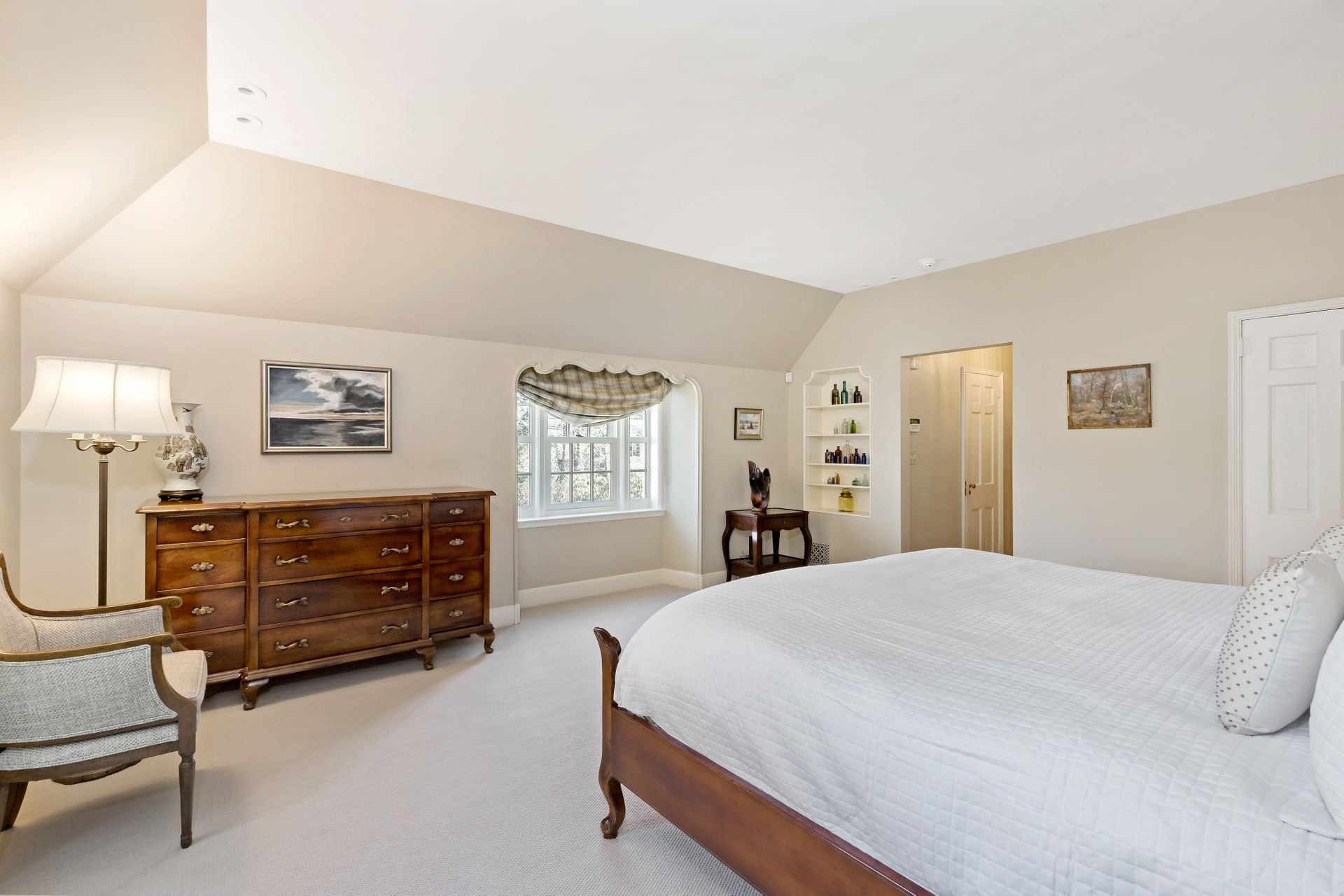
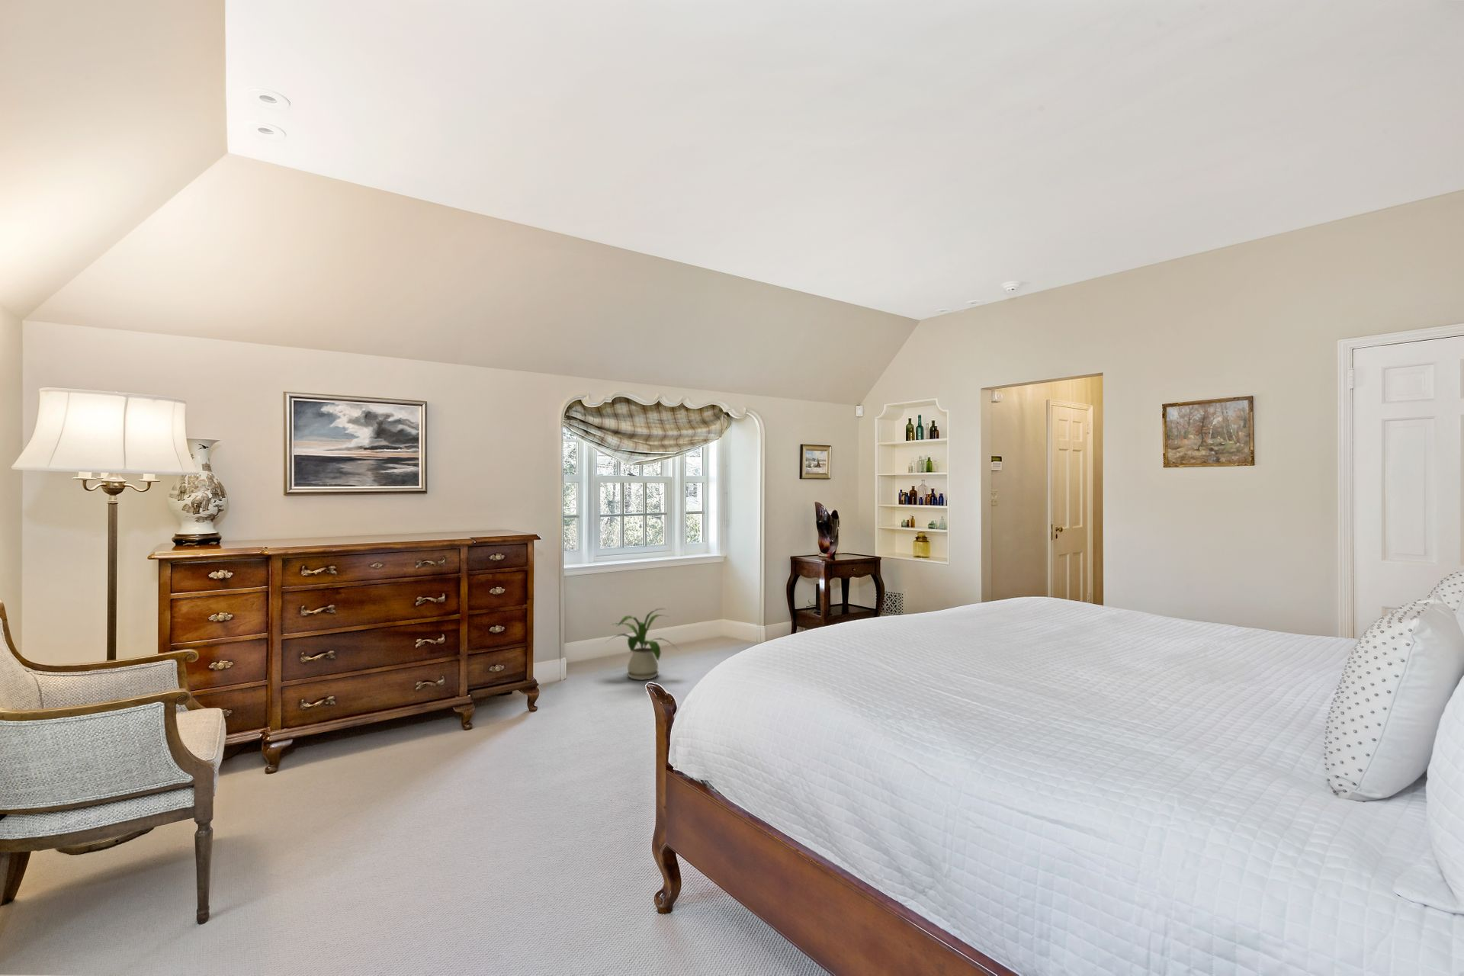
+ house plant [605,608,680,681]
